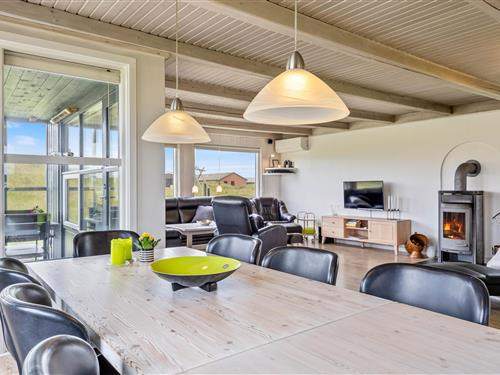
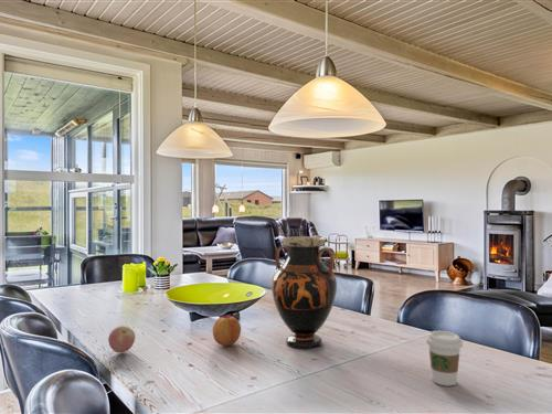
+ apple [107,325,136,353]
+ apple [212,315,242,347]
+ vase [270,235,338,350]
+ coffee cup [425,330,464,386]
